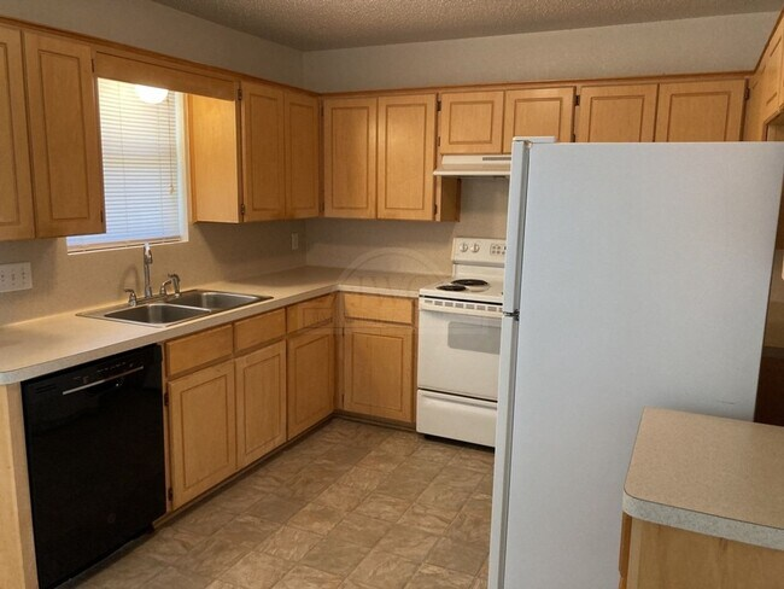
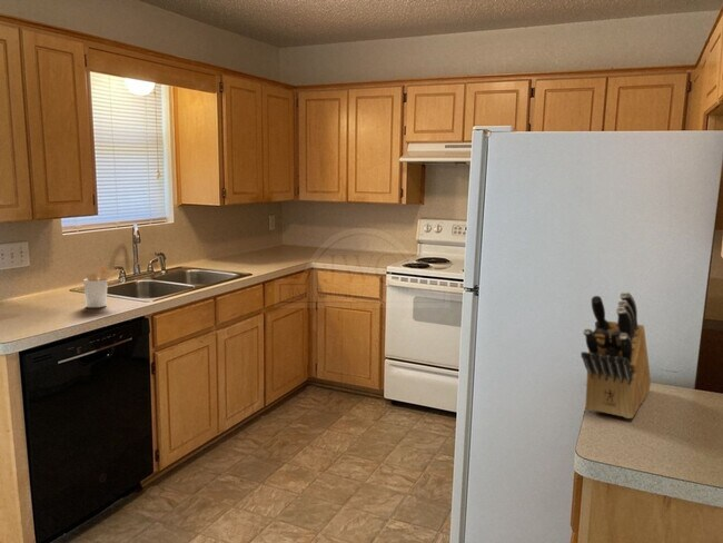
+ utensil holder [82,264,119,308]
+ knife block [580,290,652,419]
